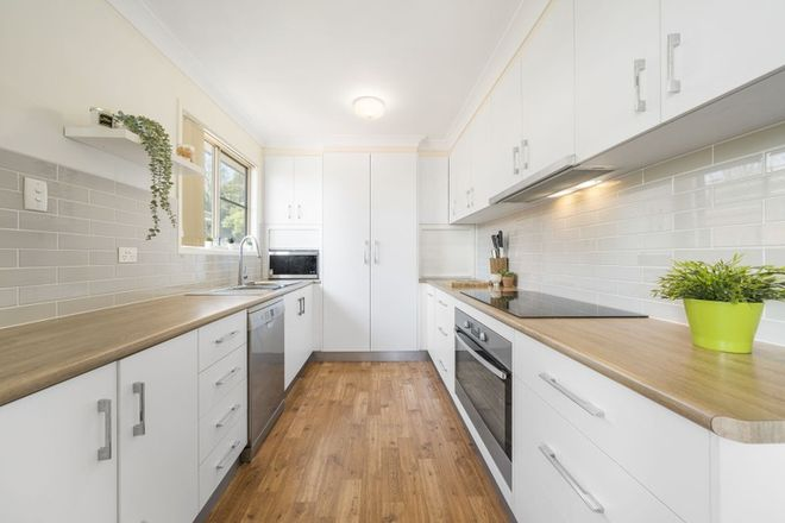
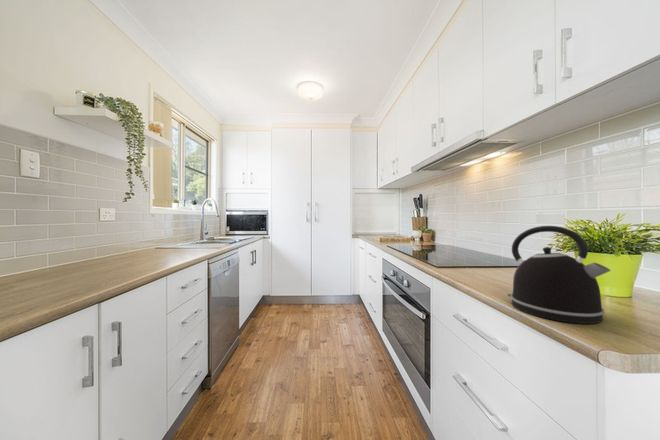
+ kettle [507,225,612,325]
